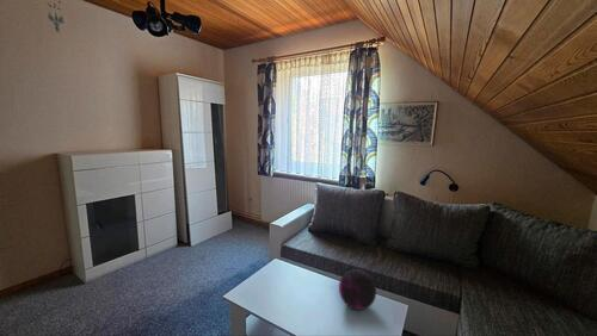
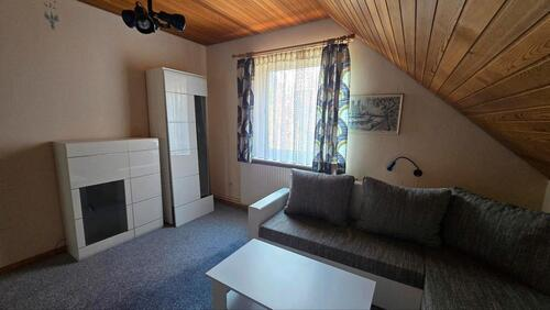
- decorative orb [338,268,377,311]
